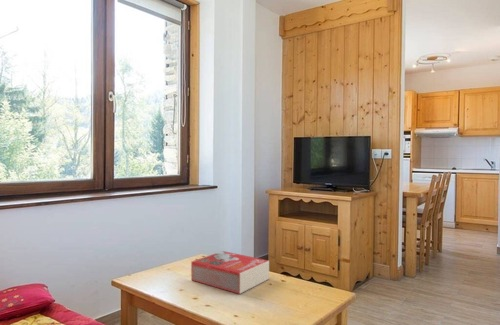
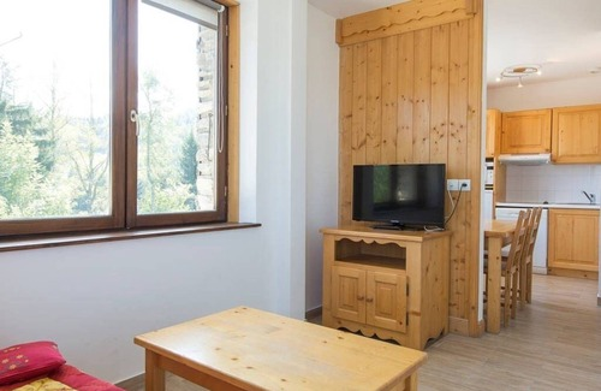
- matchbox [190,250,270,295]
